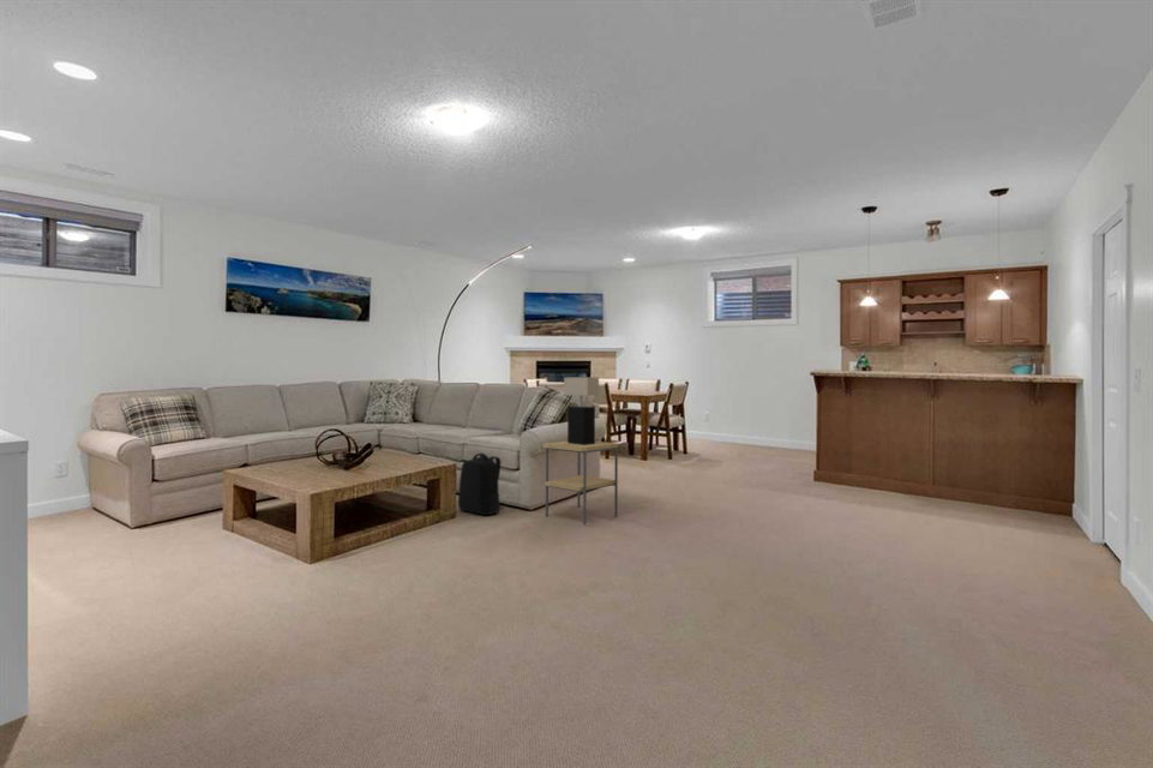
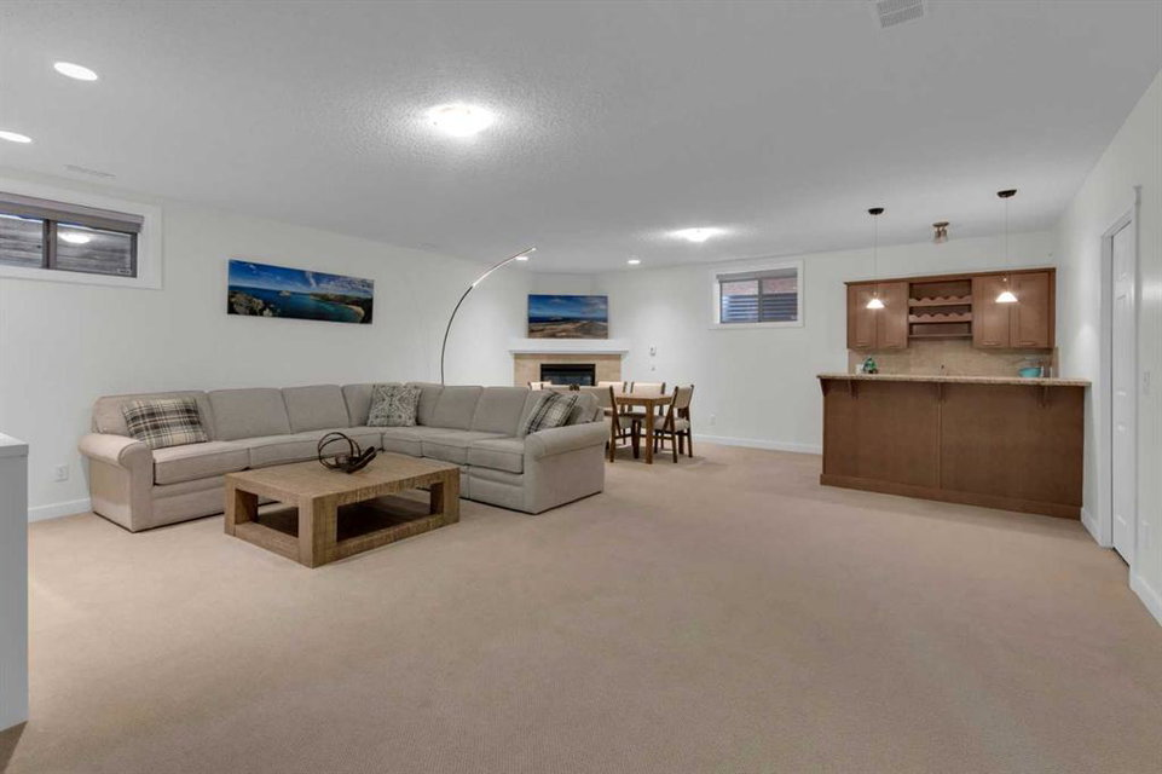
- backpack [457,452,505,516]
- side table [541,440,619,526]
- table lamp [563,376,600,445]
